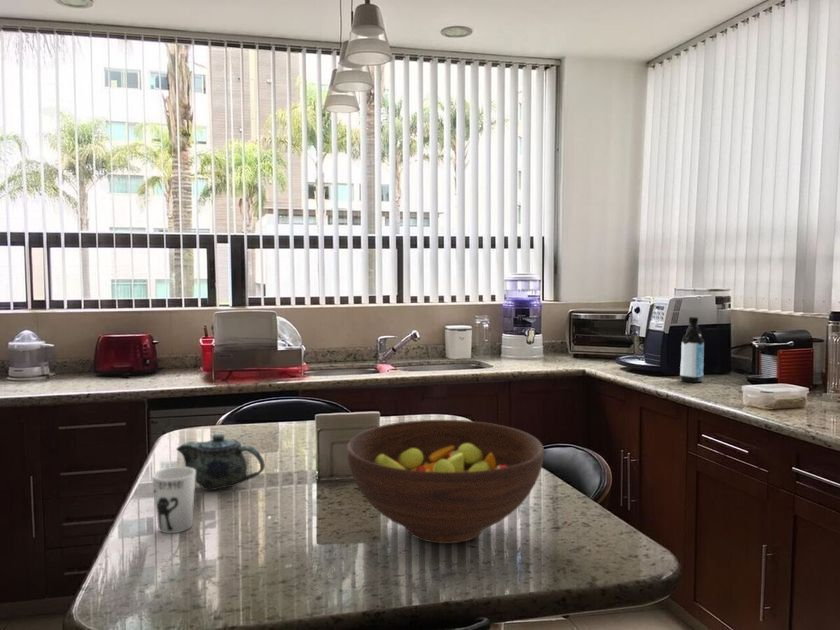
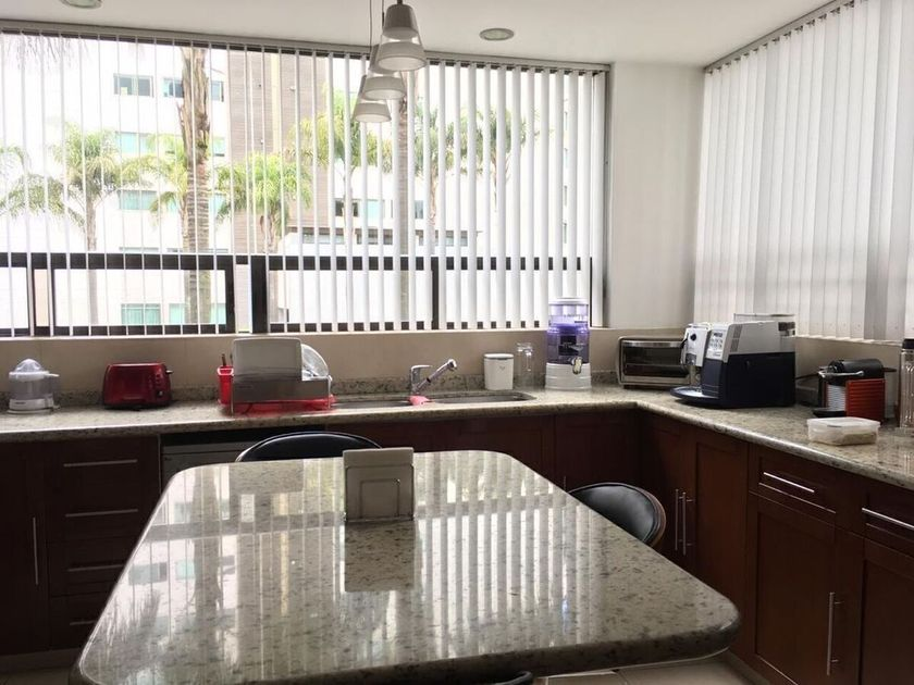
- chinaware [175,432,266,491]
- cup [151,466,196,534]
- water bottle [679,316,705,384]
- fruit bowl [346,419,545,545]
